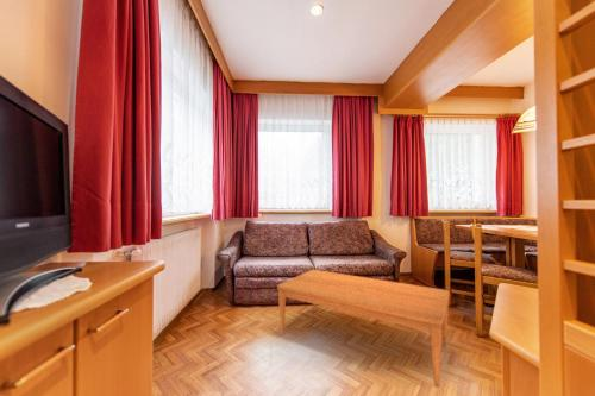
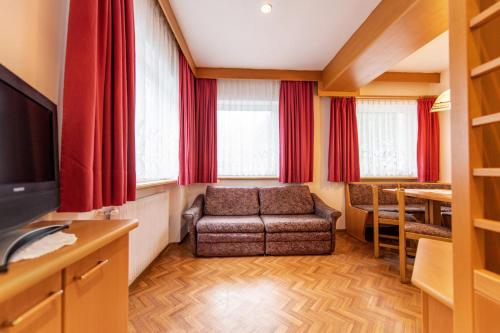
- coffee table [276,269,450,389]
